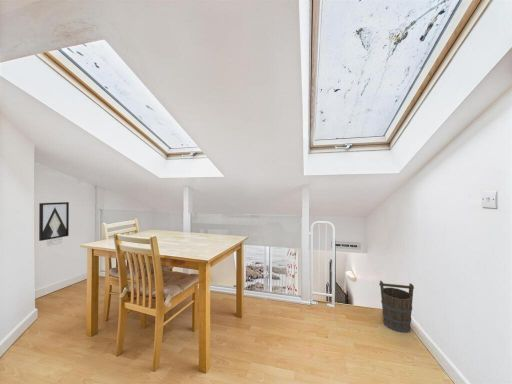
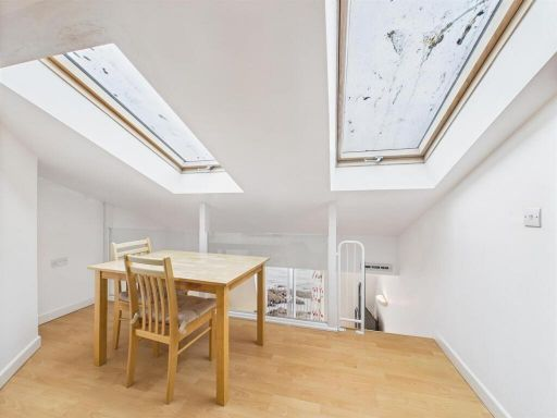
- bucket [378,280,415,334]
- wall art [38,201,70,242]
